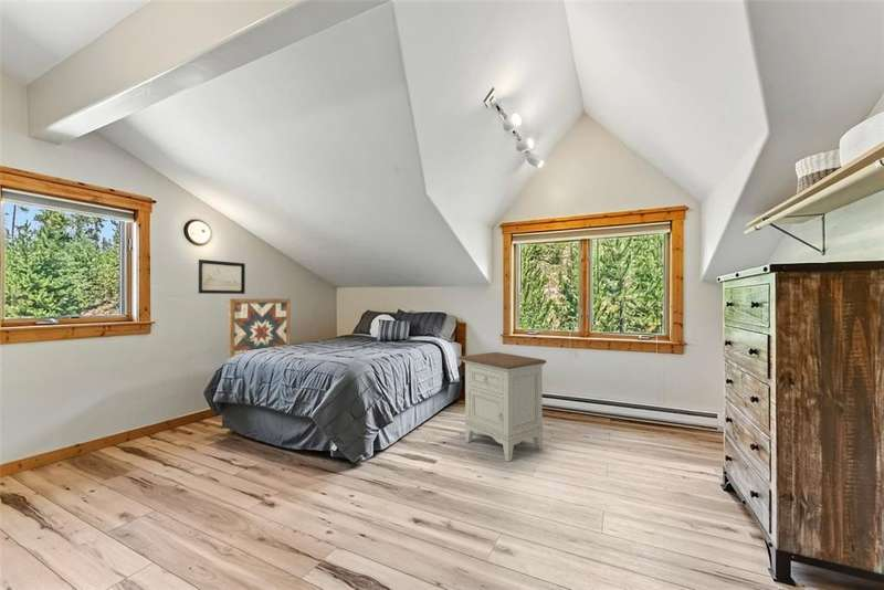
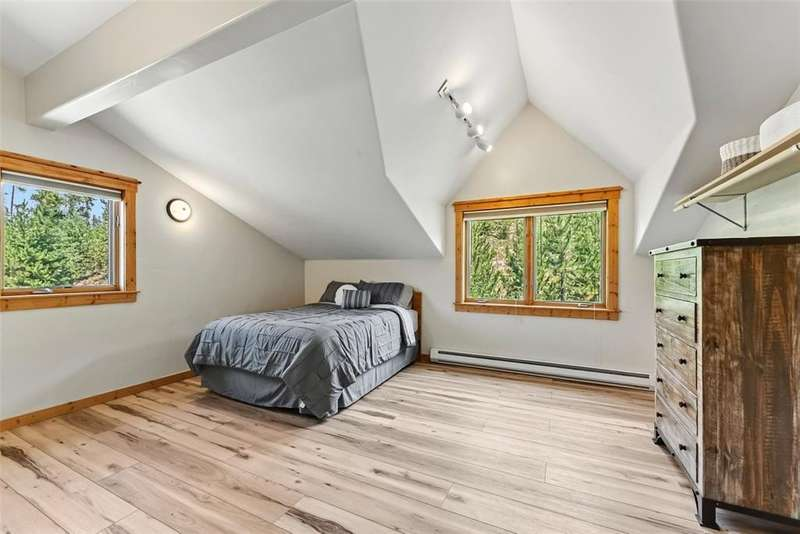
- wall art [228,297,292,359]
- wall art [198,259,246,295]
- nightstand [457,351,547,463]
